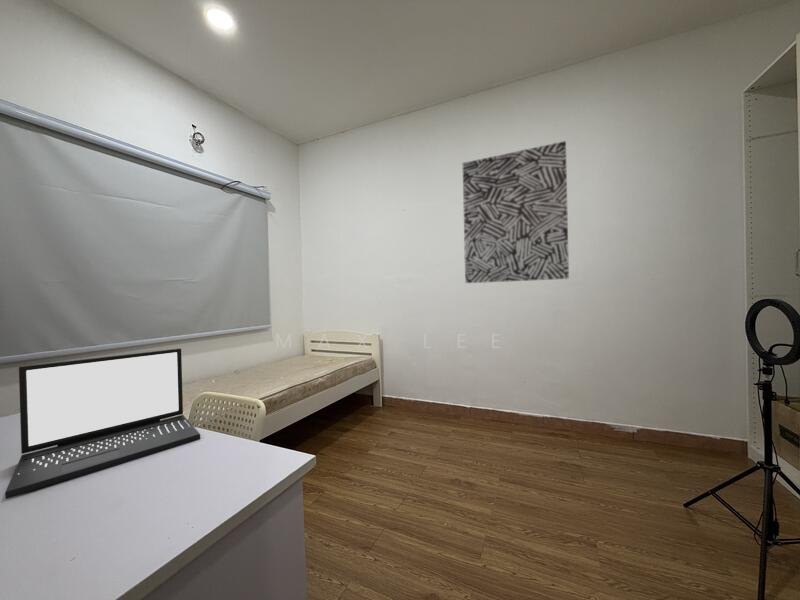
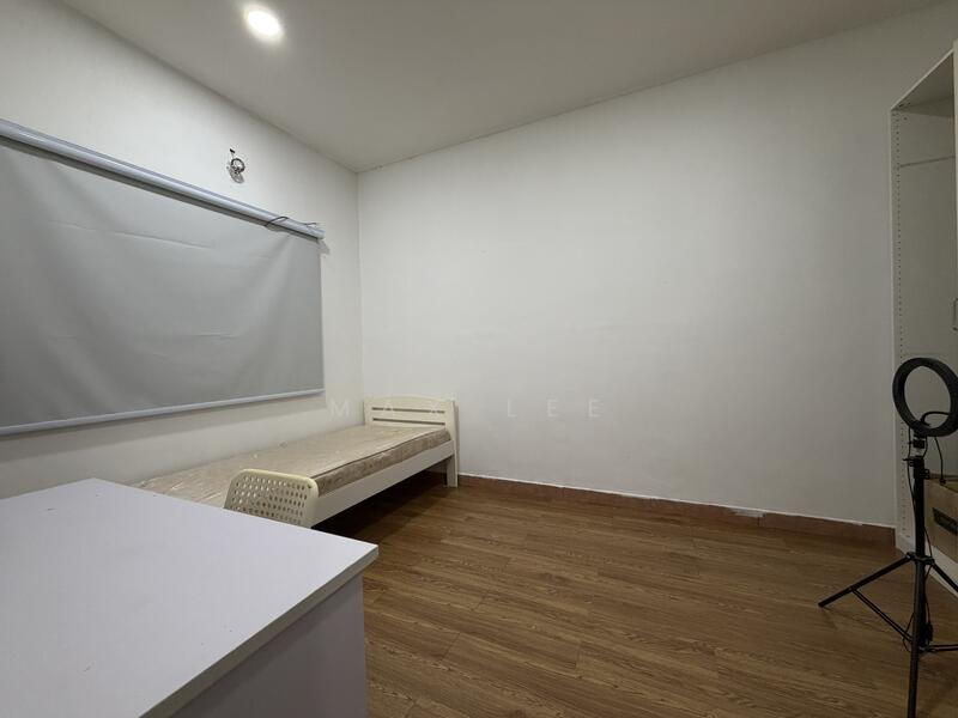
- wall art [462,140,570,284]
- laptop [4,347,201,500]
